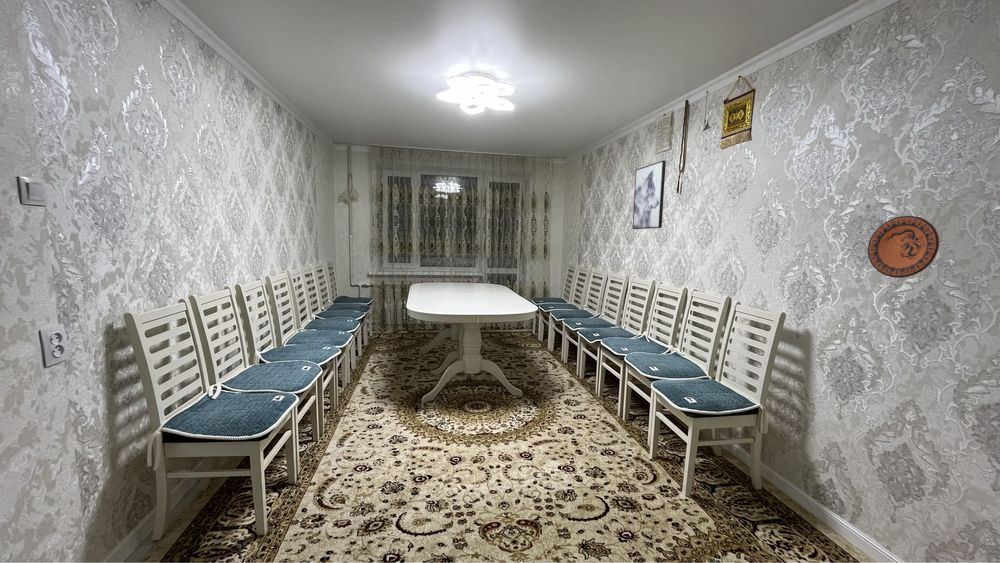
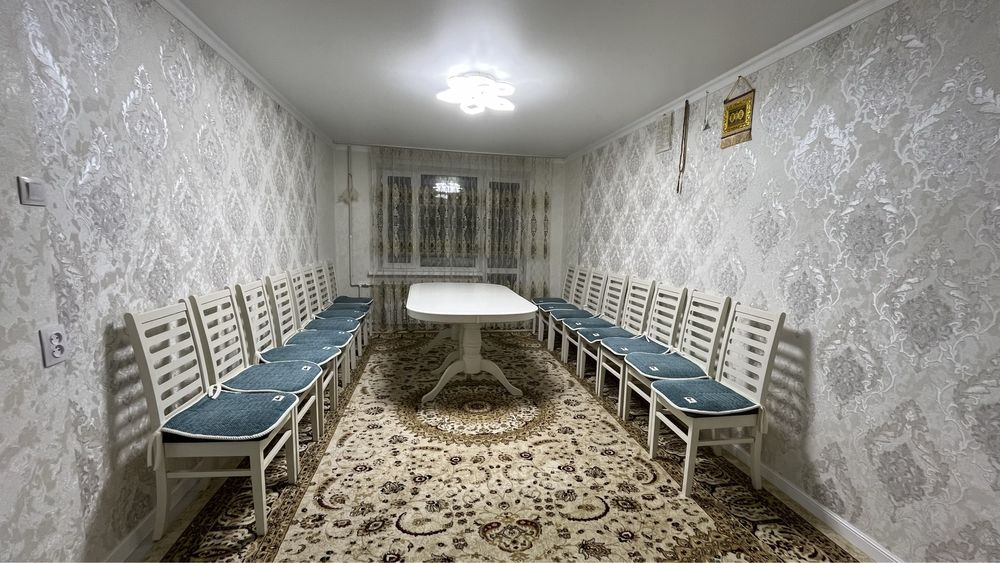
- decorative plate [867,215,940,279]
- wall art [632,159,667,230]
